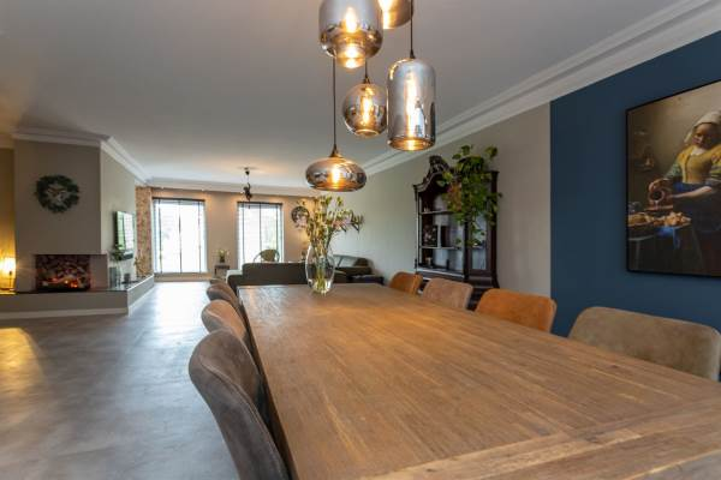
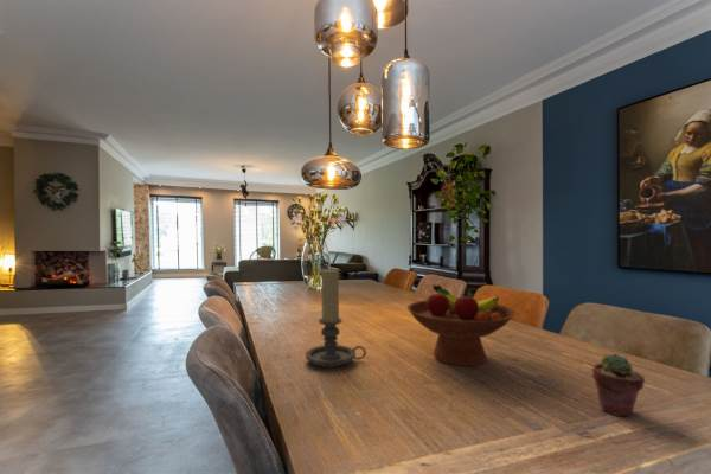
+ candle holder [305,267,367,369]
+ potted succulent [591,352,646,417]
+ fruit bowl [406,283,517,367]
